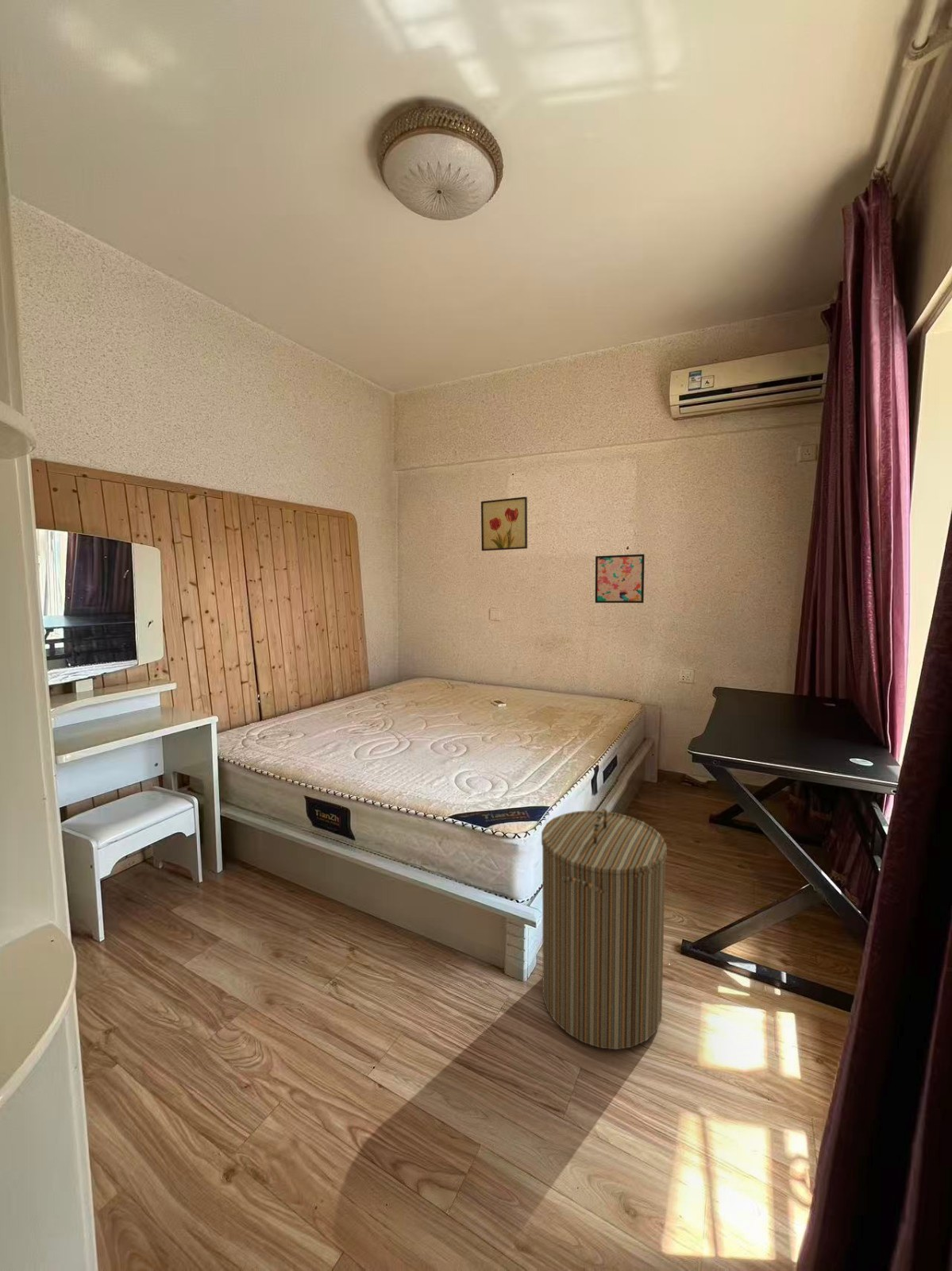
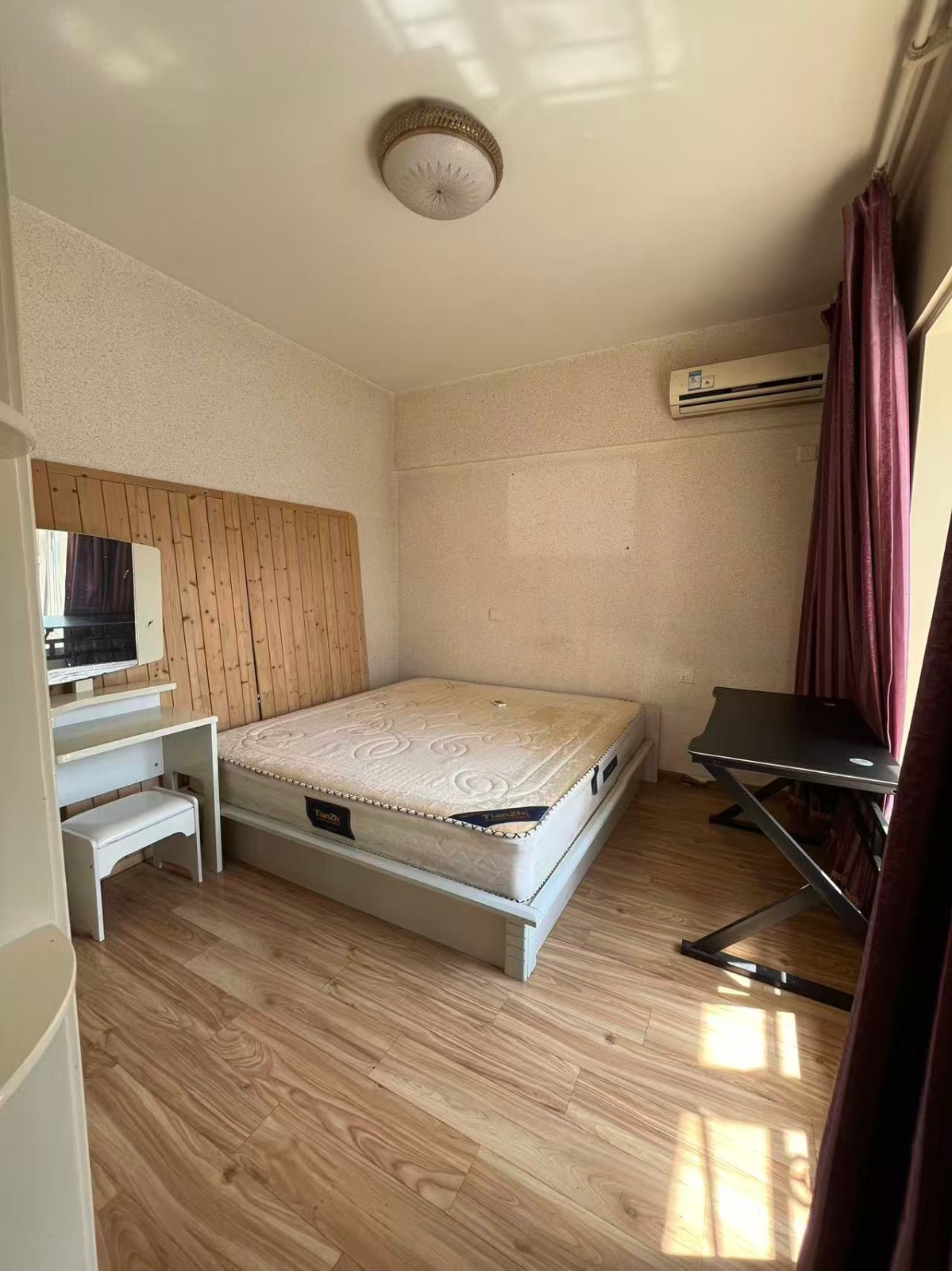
- wall art [595,554,646,604]
- wall art [480,496,528,551]
- laundry hamper [541,808,668,1050]
